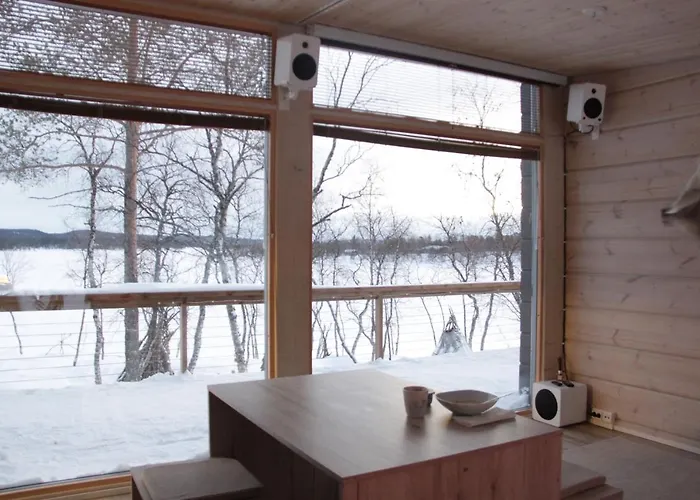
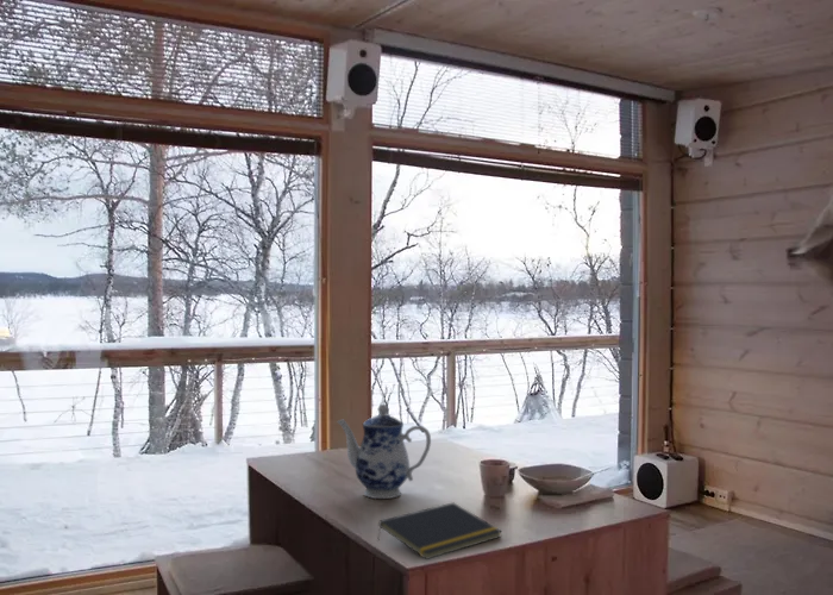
+ notepad [376,501,503,560]
+ teapot [336,403,432,500]
